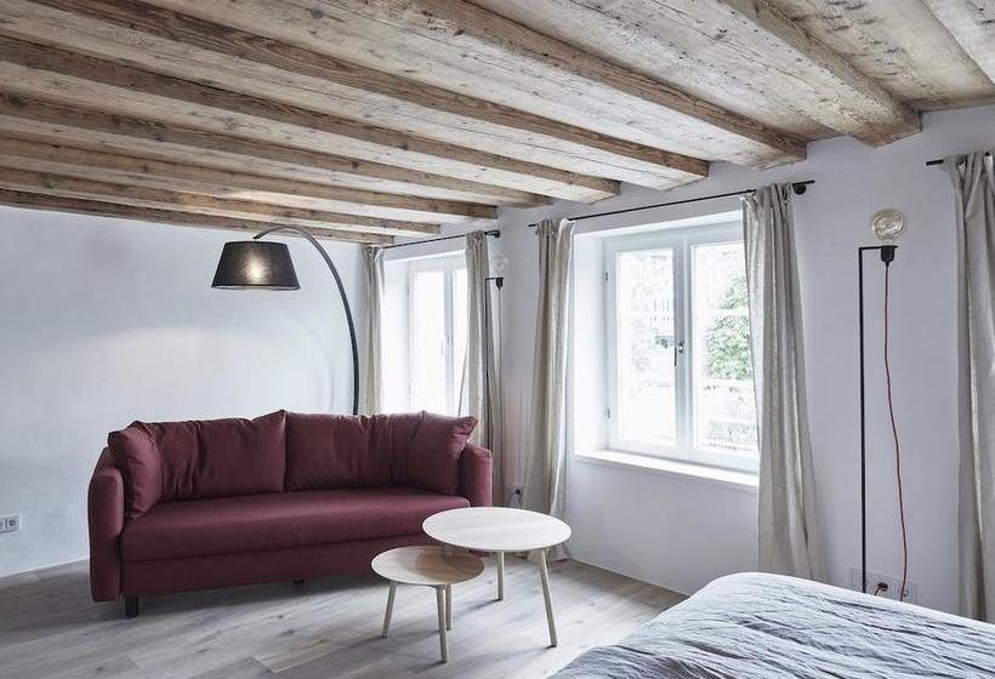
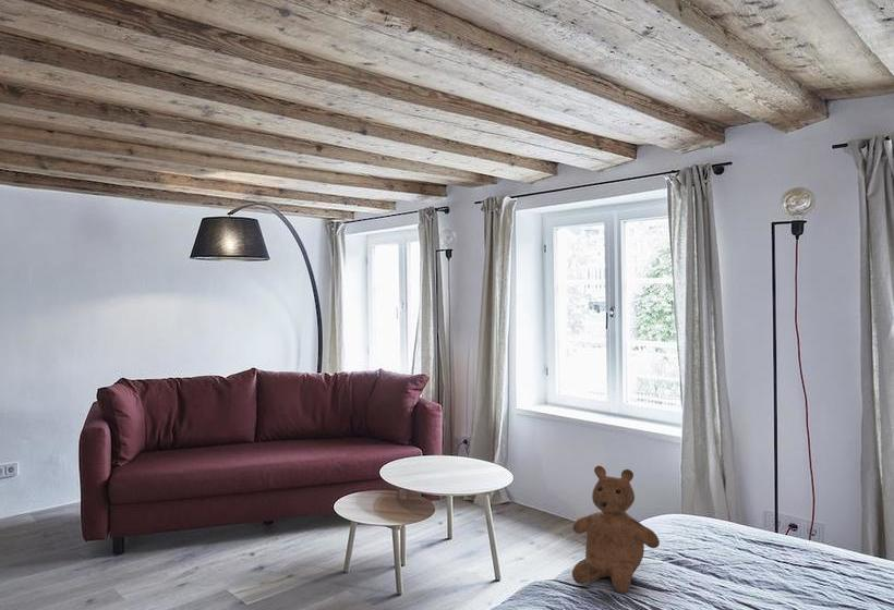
+ teddy bear [571,465,661,595]
